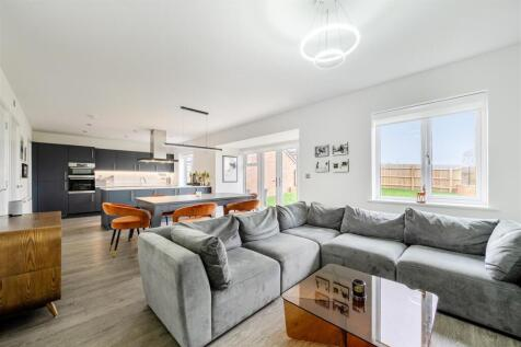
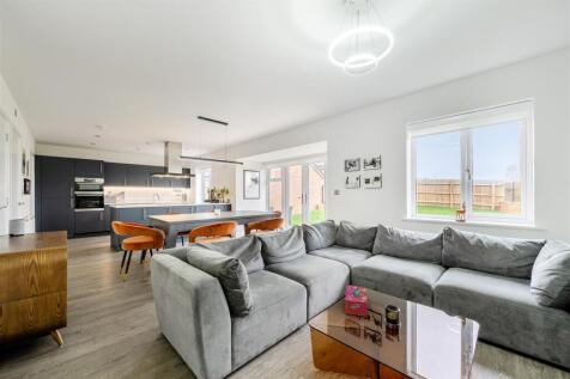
+ tissue box [344,285,369,318]
